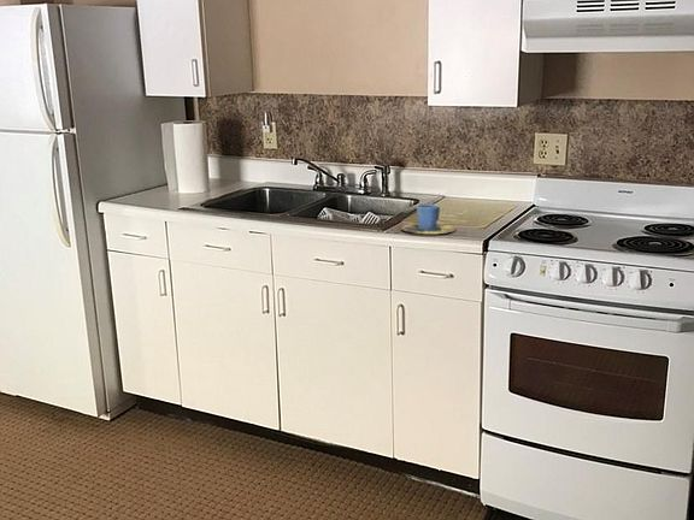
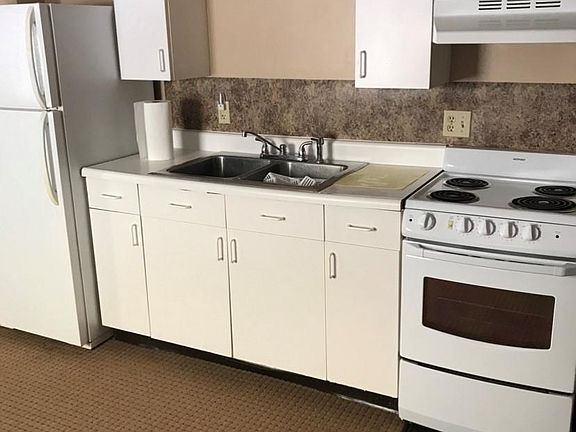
- cup [400,203,457,235]
